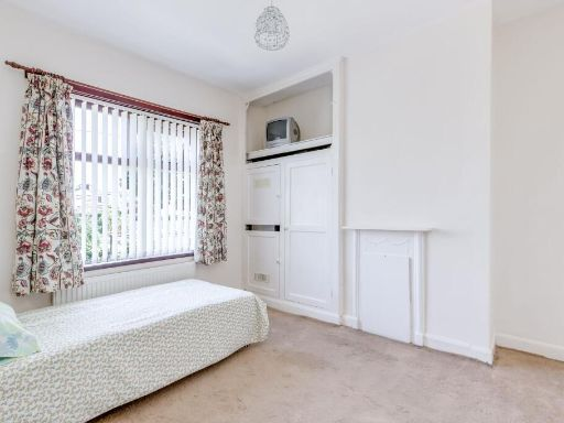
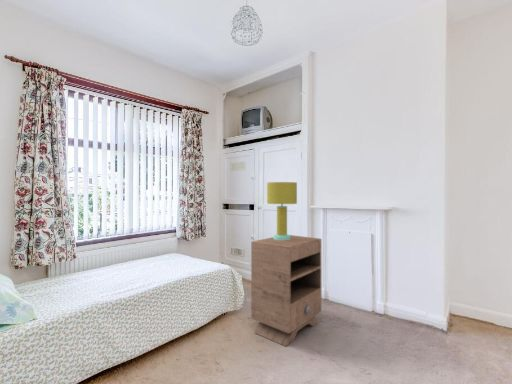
+ table lamp [266,181,298,240]
+ nightstand [250,234,323,347]
